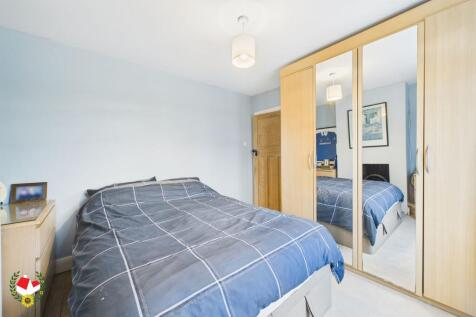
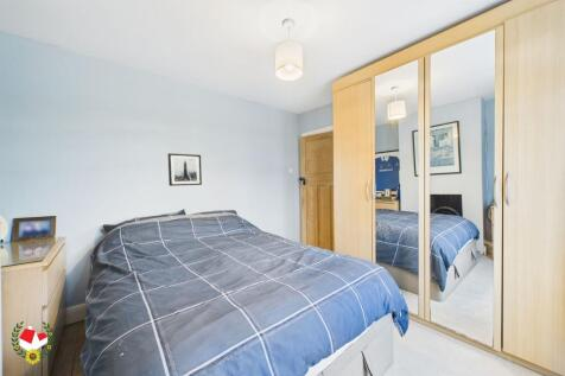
+ wall art [167,152,203,187]
